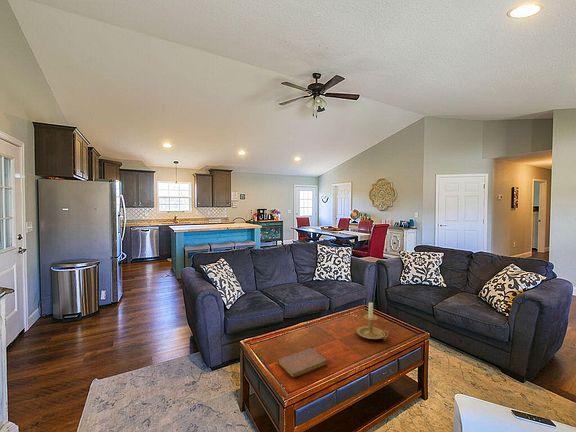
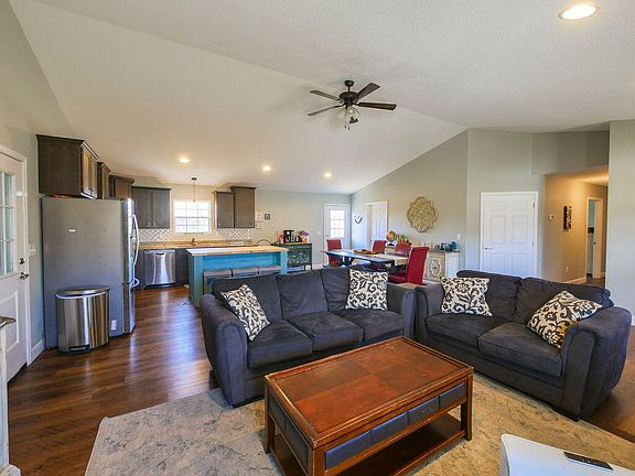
- notebook [277,347,328,379]
- candle holder [355,302,390,340]
